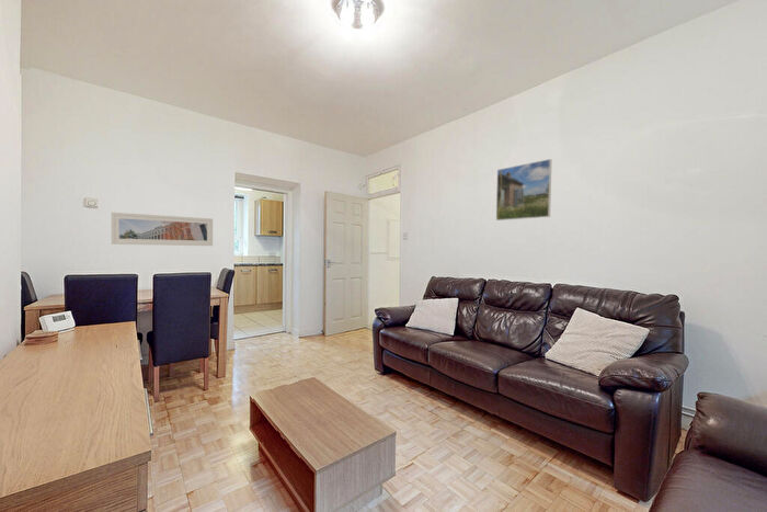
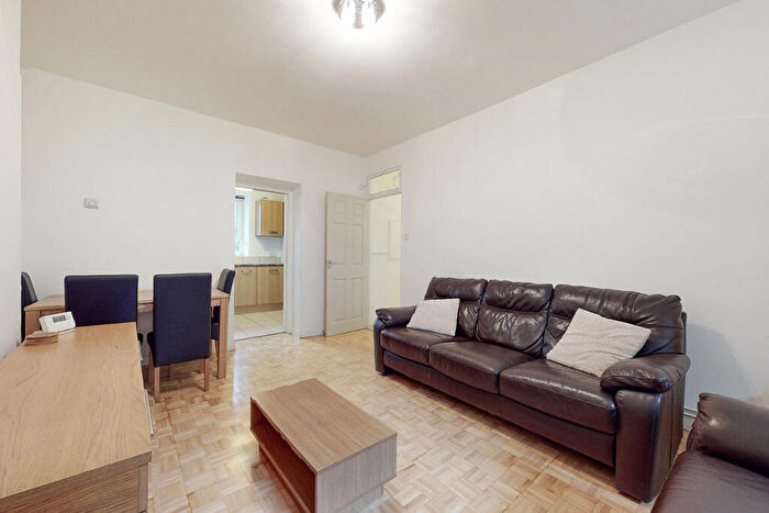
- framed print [495,158,552,221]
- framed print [111,212,214,247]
